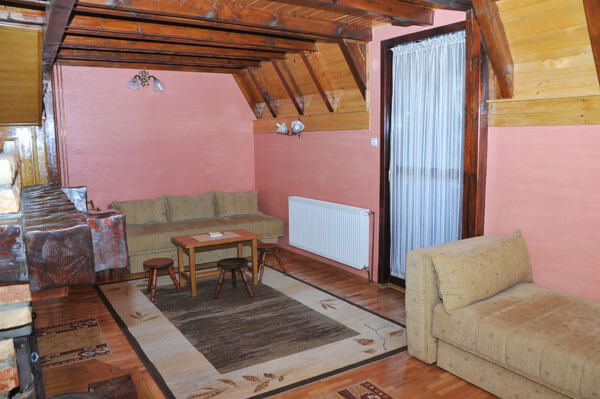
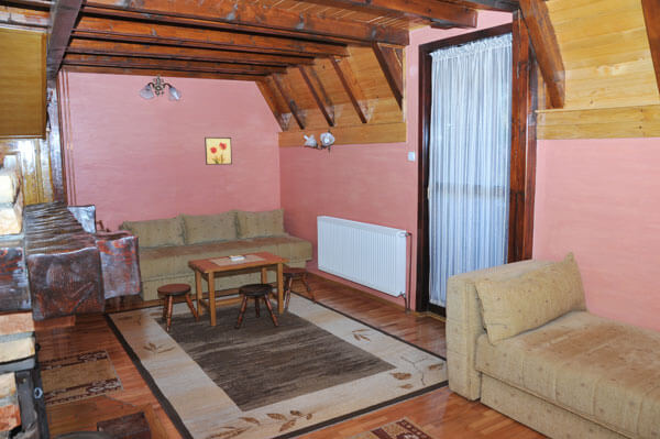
+ wall art [204,136,233,166]
